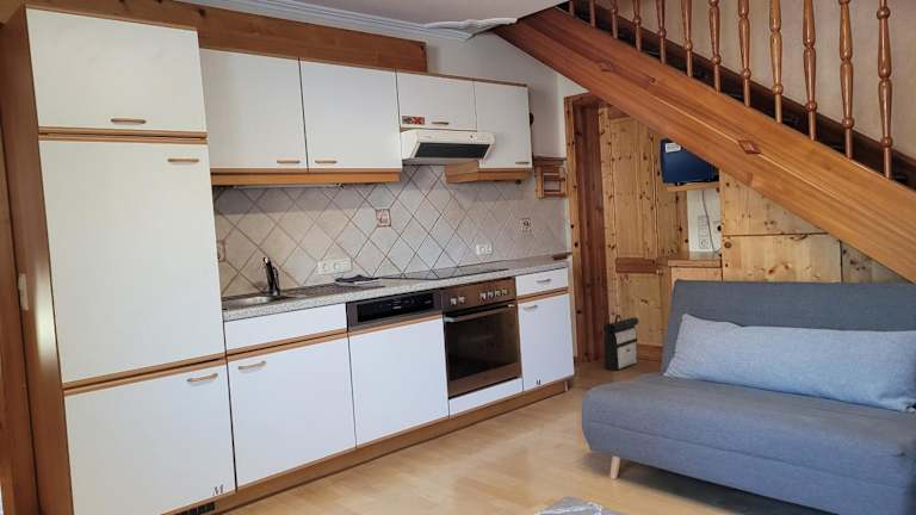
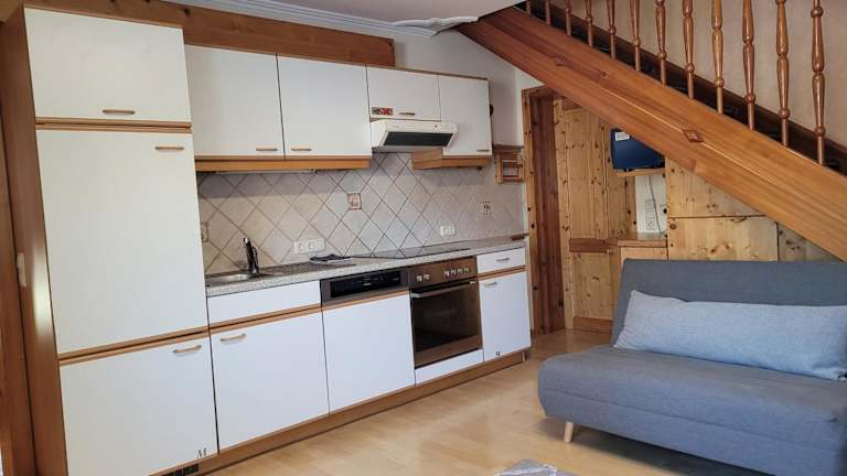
- backpack [604,314,639,371]
